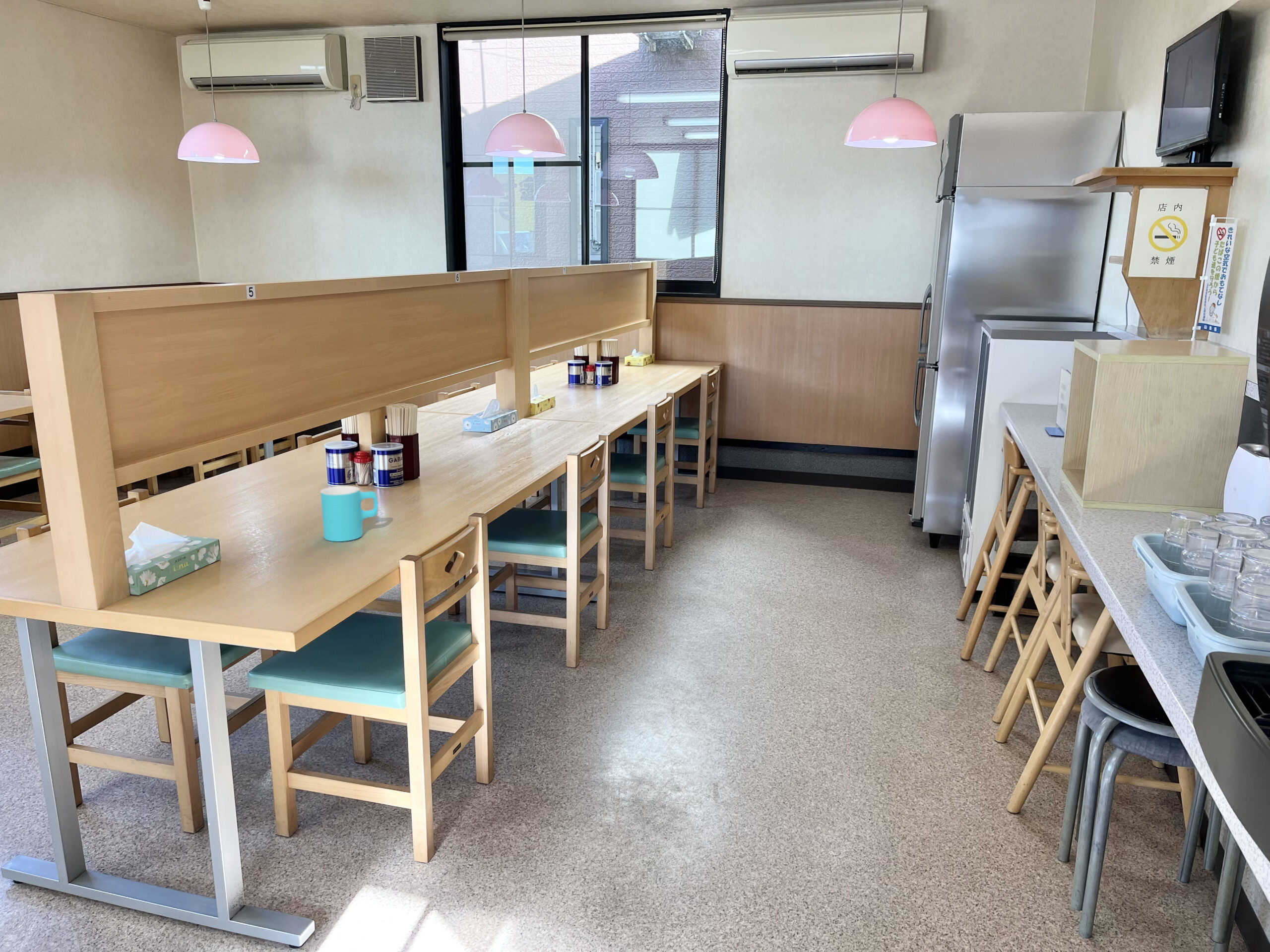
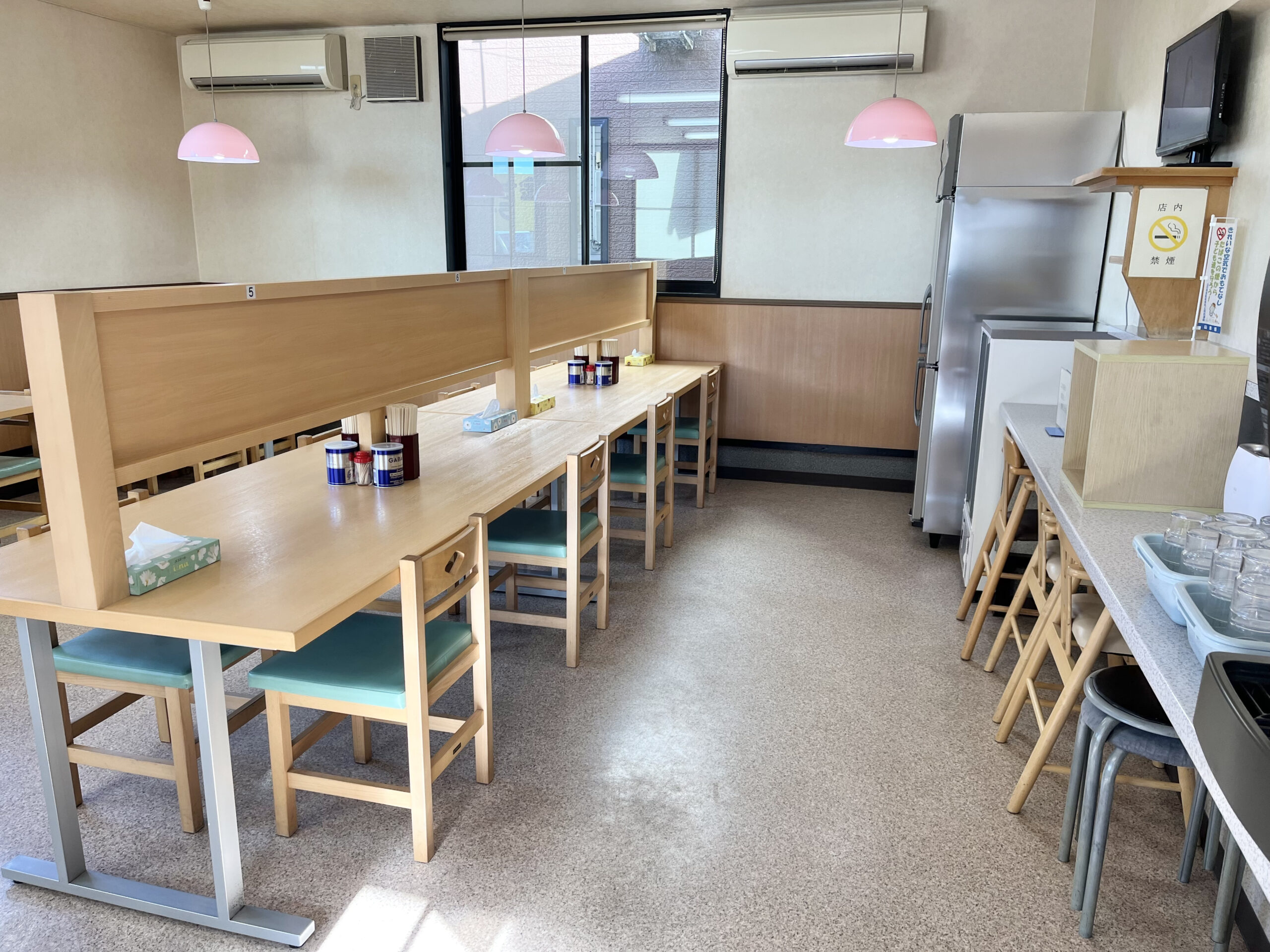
- cup [320,485,379,542]
